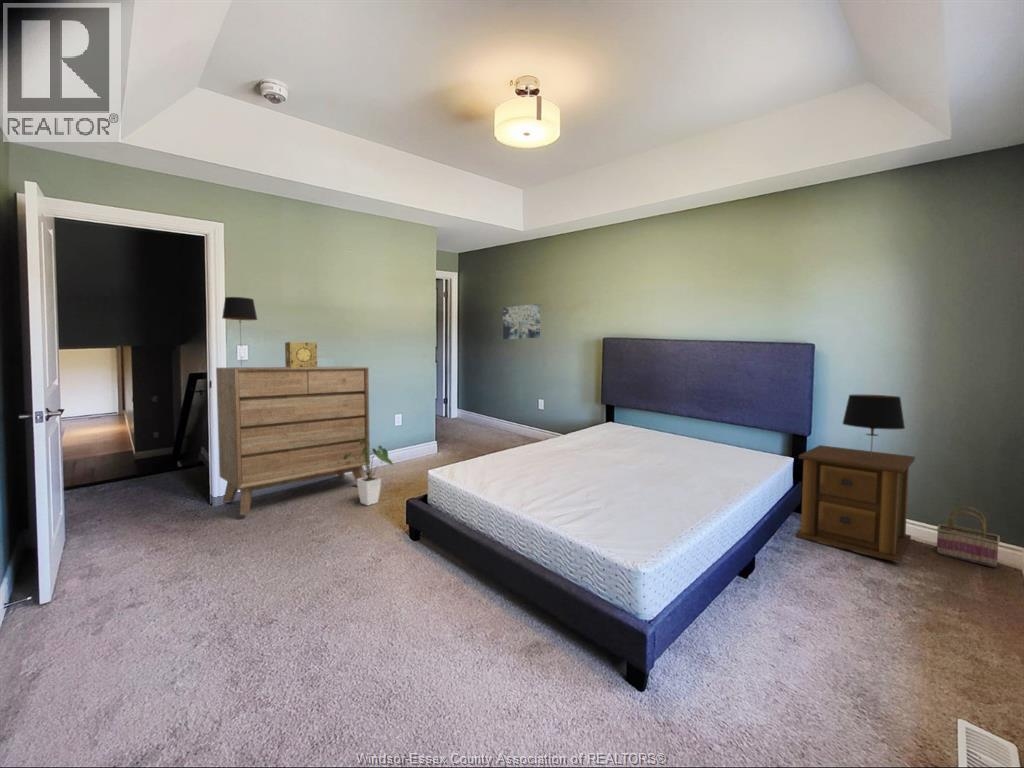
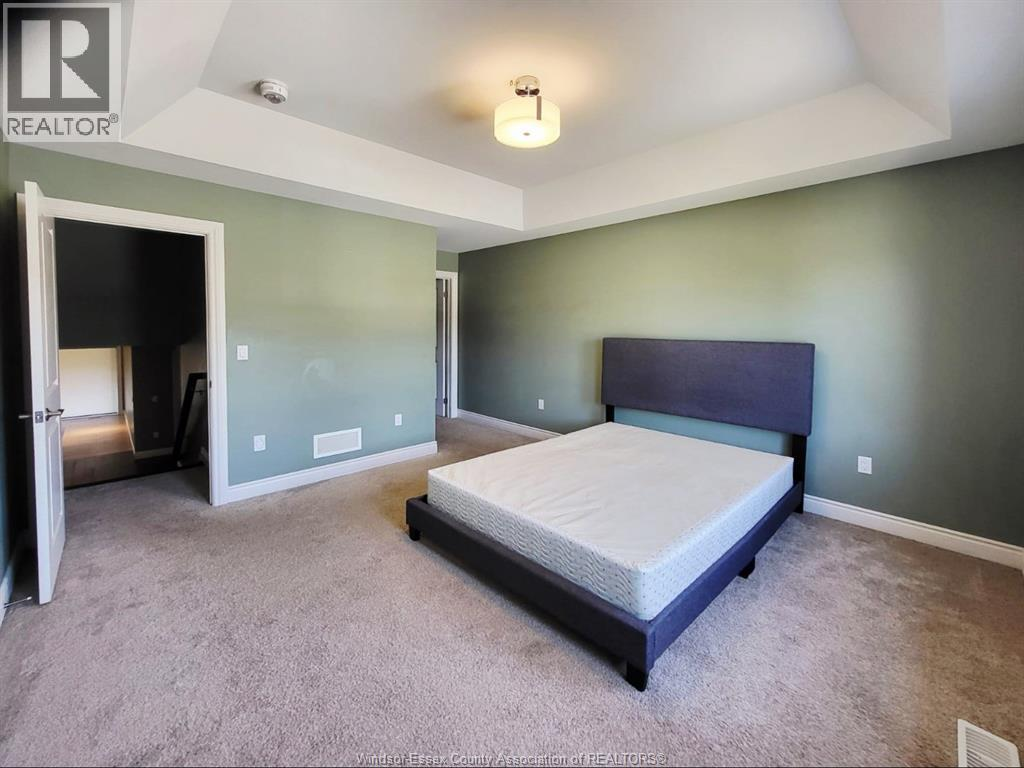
- table lamp [221,296,258,368]
- side table [795,444,916,564]
- decorative box [284,341,318,368]
- basket [936,505,1001,568]
- house plant [343,439,394,506]
- dresser [215,366,371,516]
- table lamp [841,394,906,458]
- wall art [502,303,541,340]
